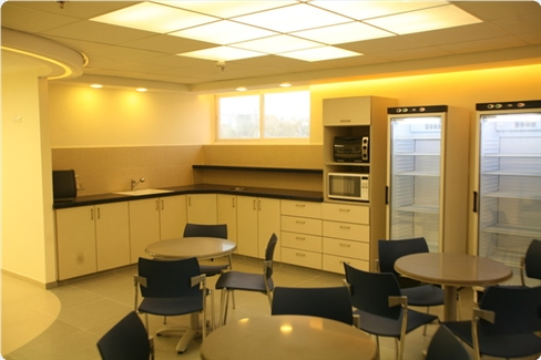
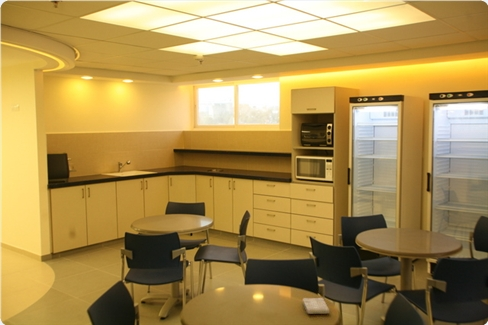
+ washcloth [302,297,331,315]
